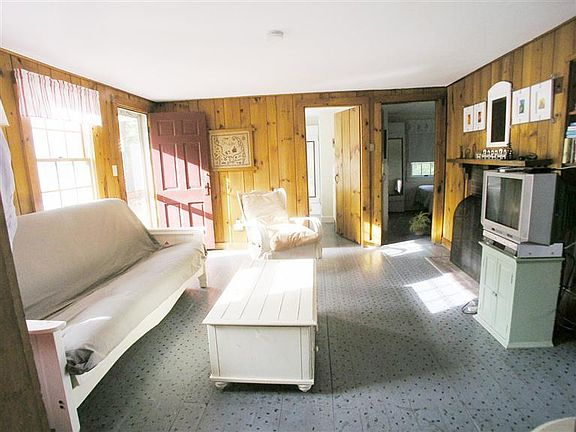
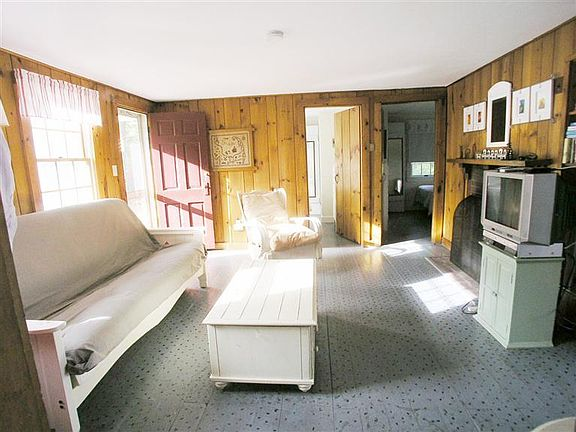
- potted plant [409,210,431,236]
